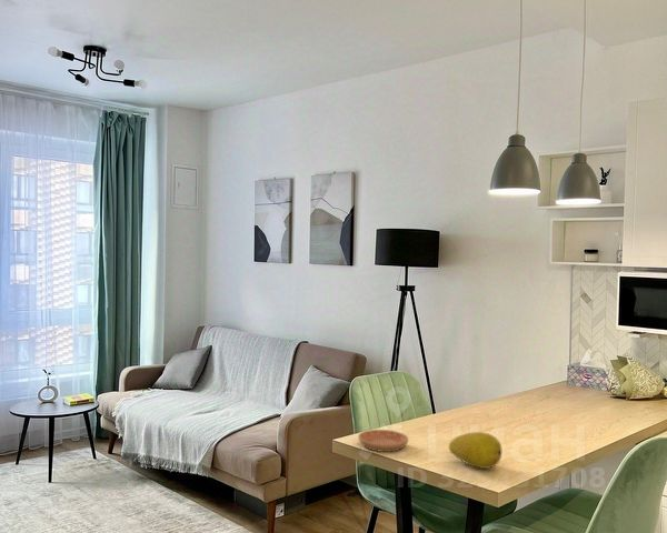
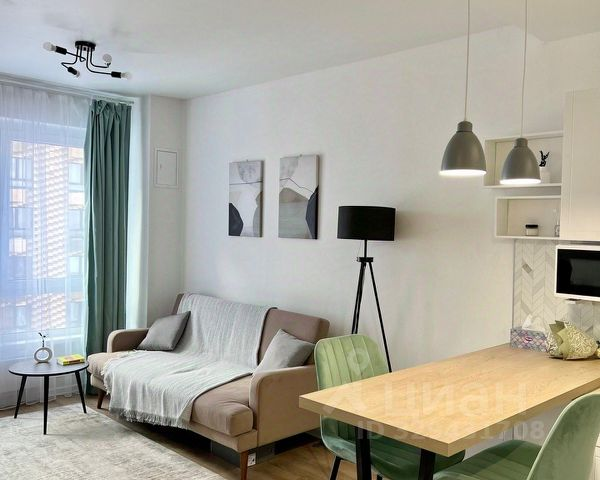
- saucer [357,429,409,453]
- fruit [448,431,502,470]
